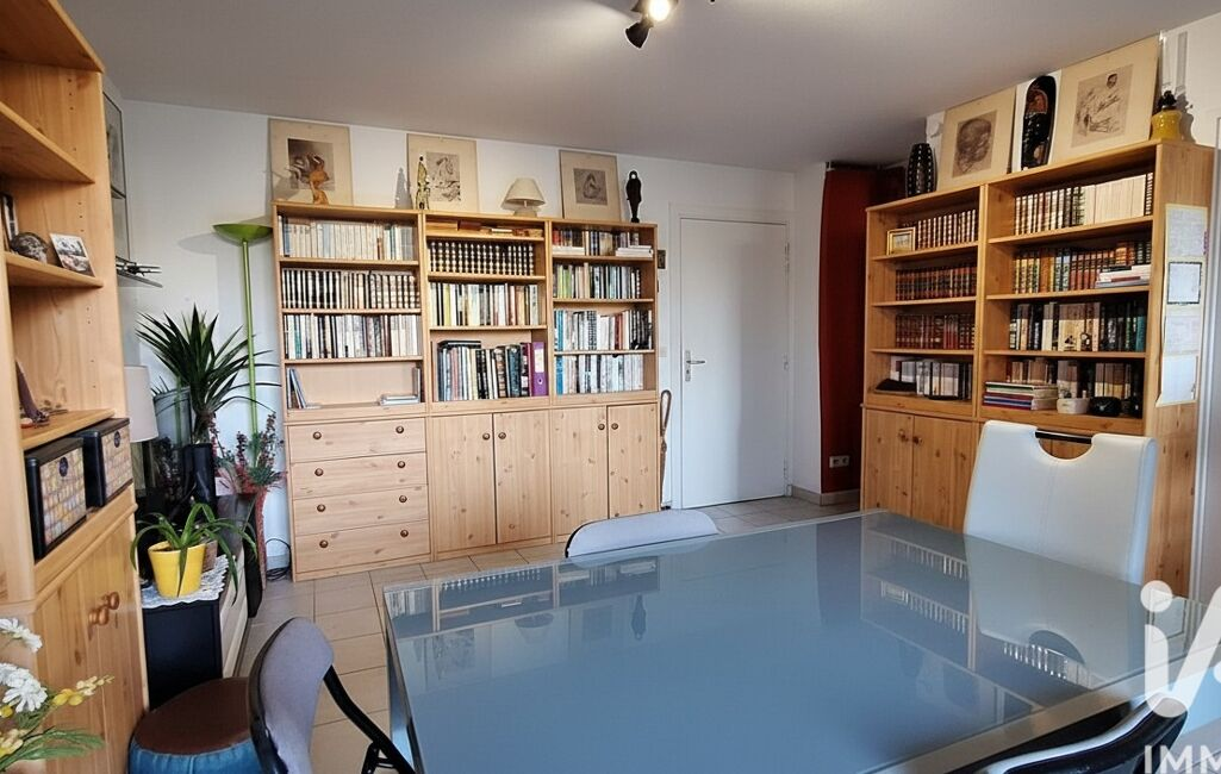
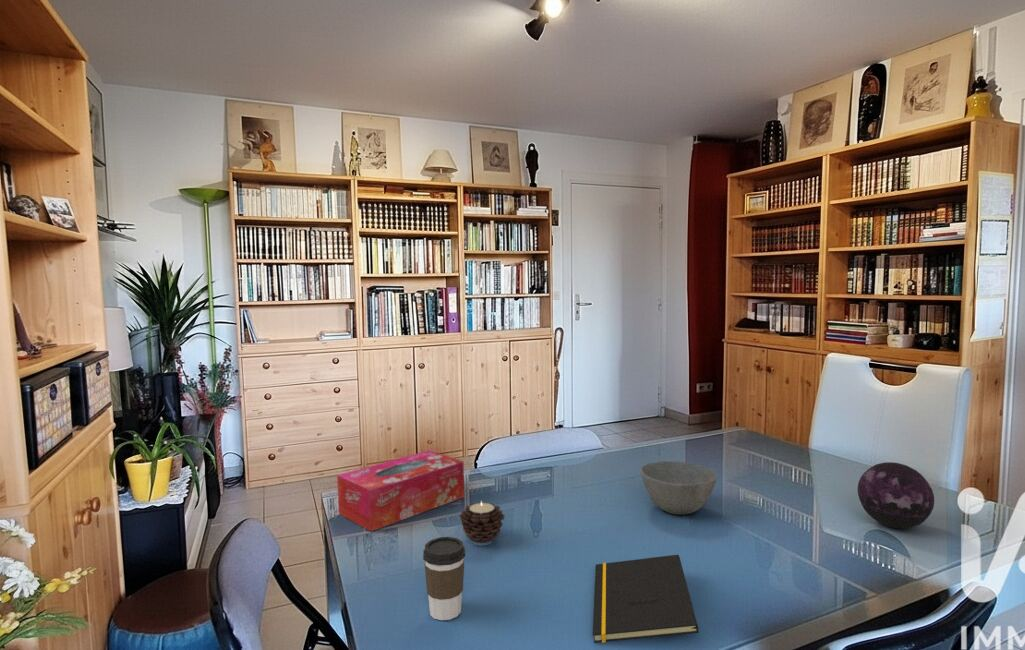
+ tissue box [336,449,465,532]
+ bowl [639,460,718,516]
+ notepad [592,554,700,644]
+ coffee cup [422,536,466,621]
+ candle [459,500,506,547]
+ decorative orb [857,461,935,530]
